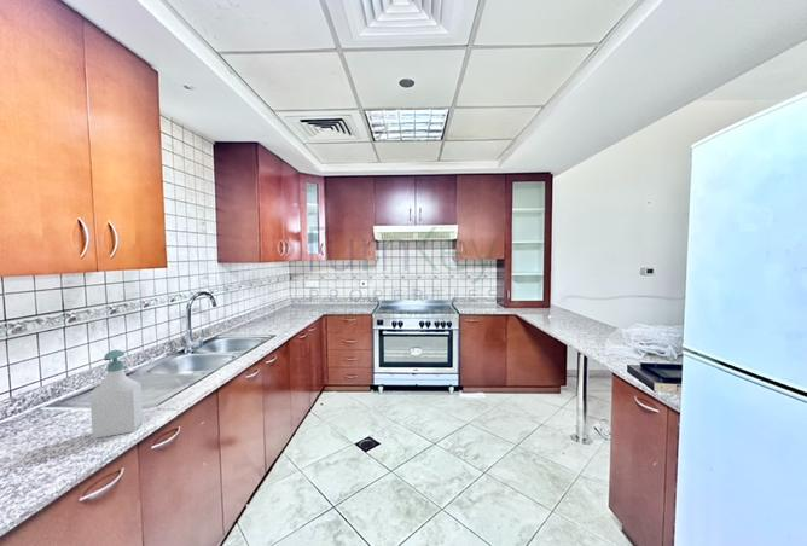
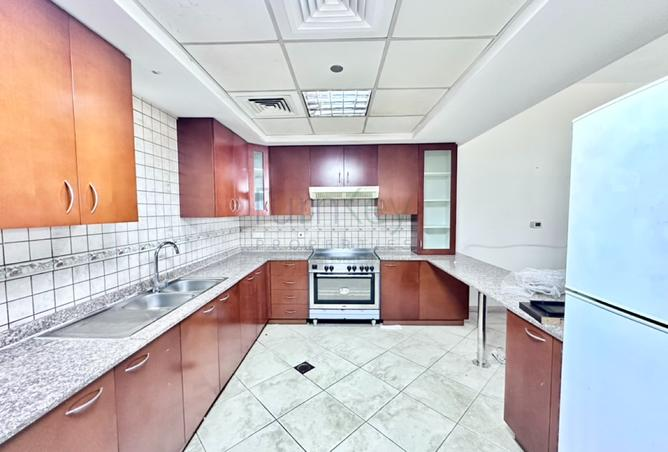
- soap bottle [89,349,144,440]
